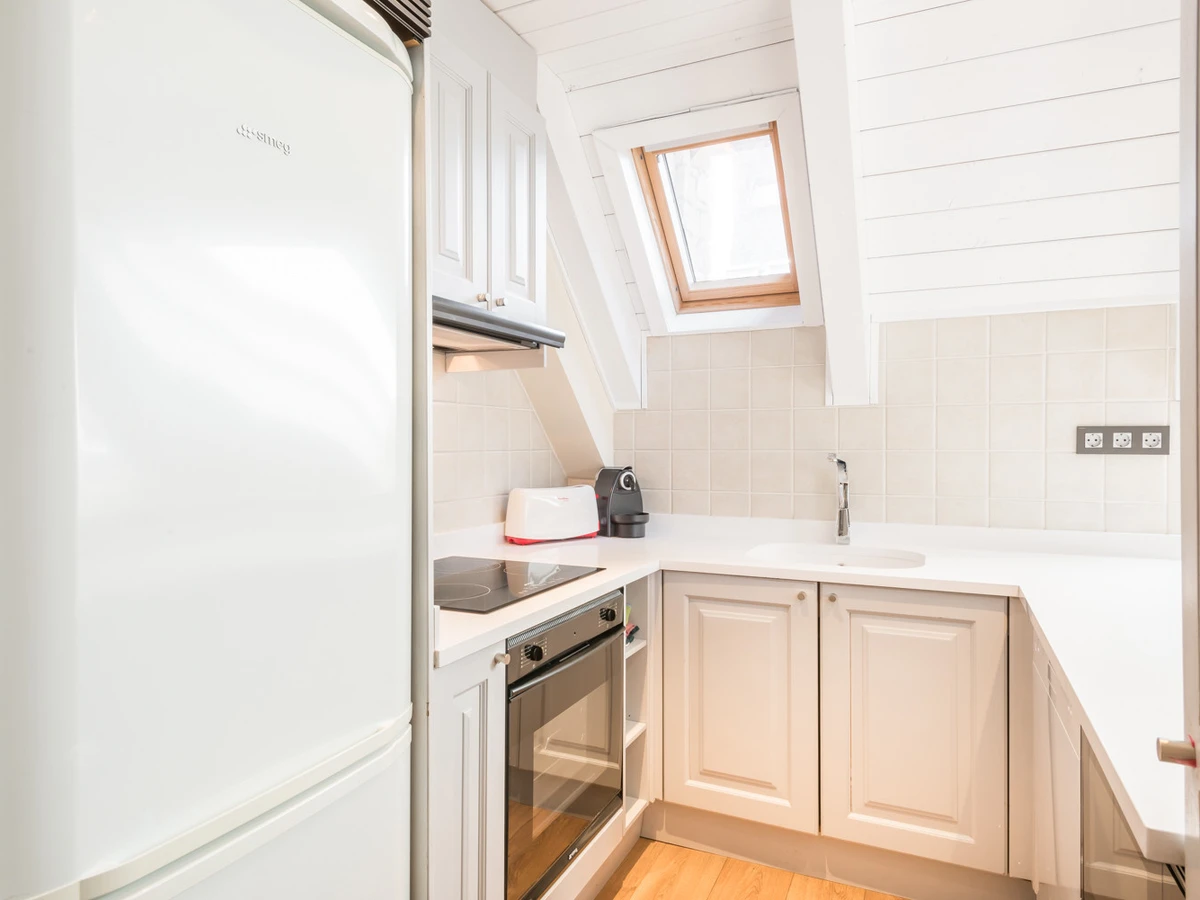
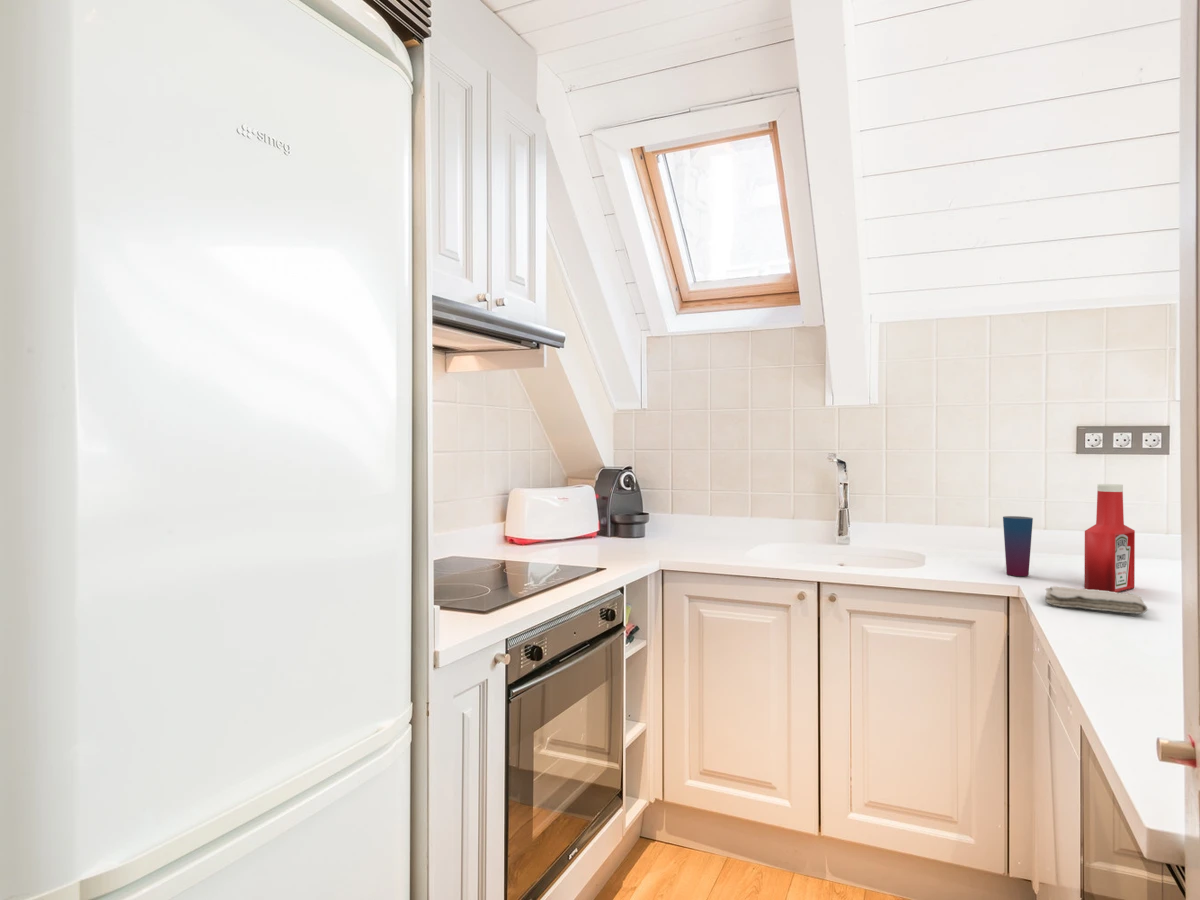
+ soap bottle [1083,483,1136,593]
+ washcloth [1044,585,1149,615]
+ cup [1002,515,1034,577]
